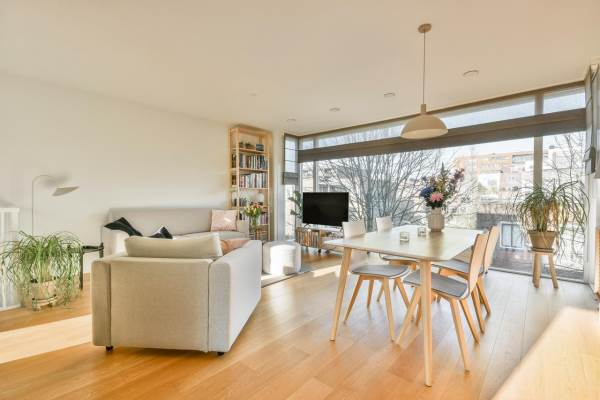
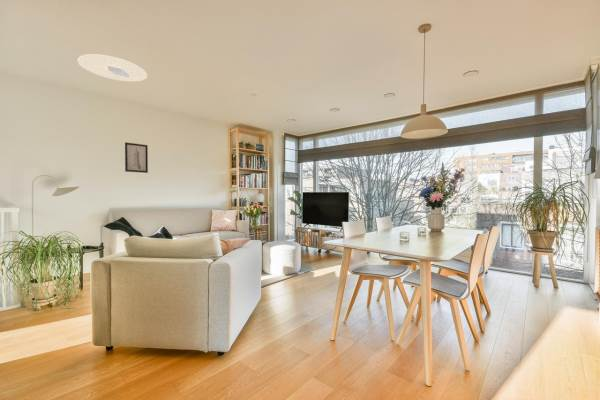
+ wall art [124,141,149,174]
+ ceiling light [76,53,148,83]
